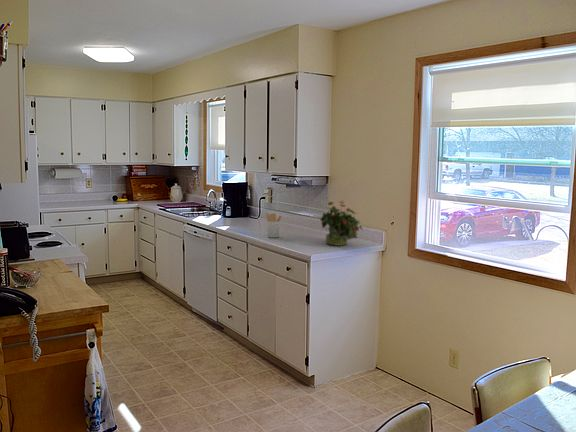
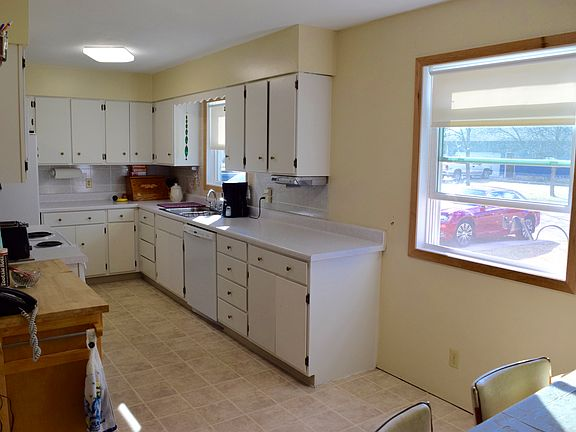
- utensil holder [265,212,283,239]
- potted plant [319,200,364,247]
